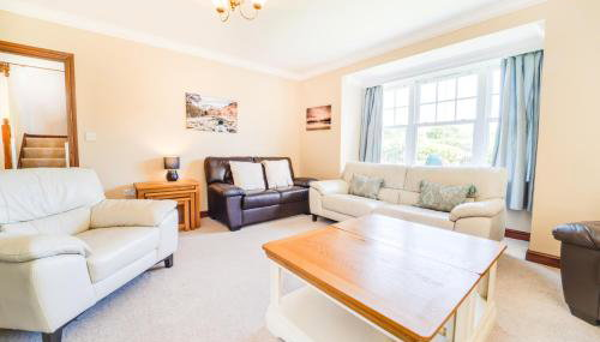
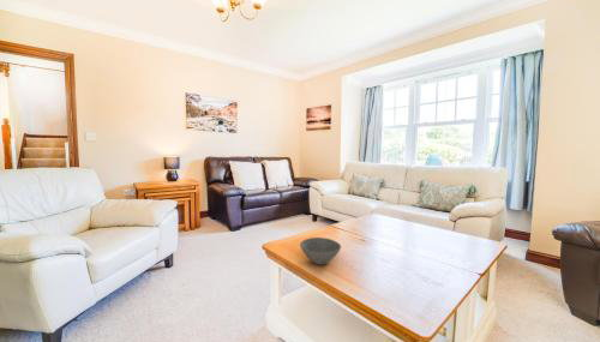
+ bowl [299,236,342,266]
